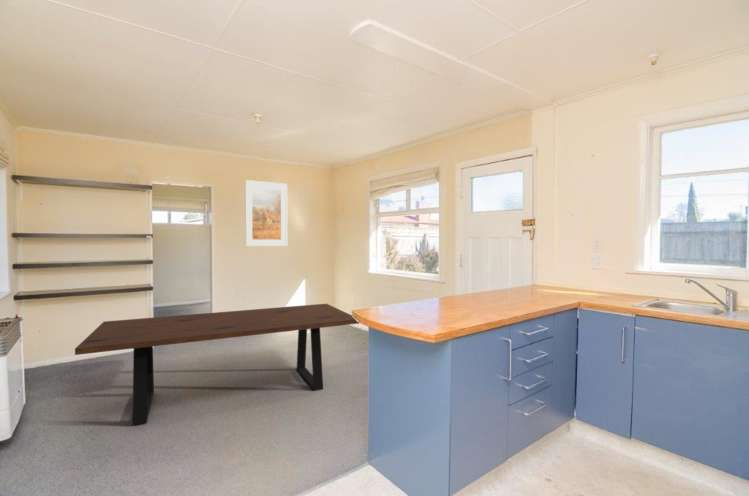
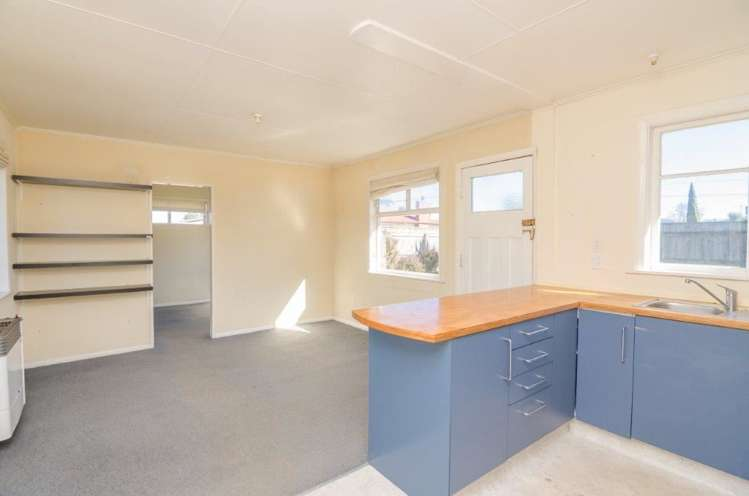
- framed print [244,179,288,247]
- dining table [74,303,360,427]
